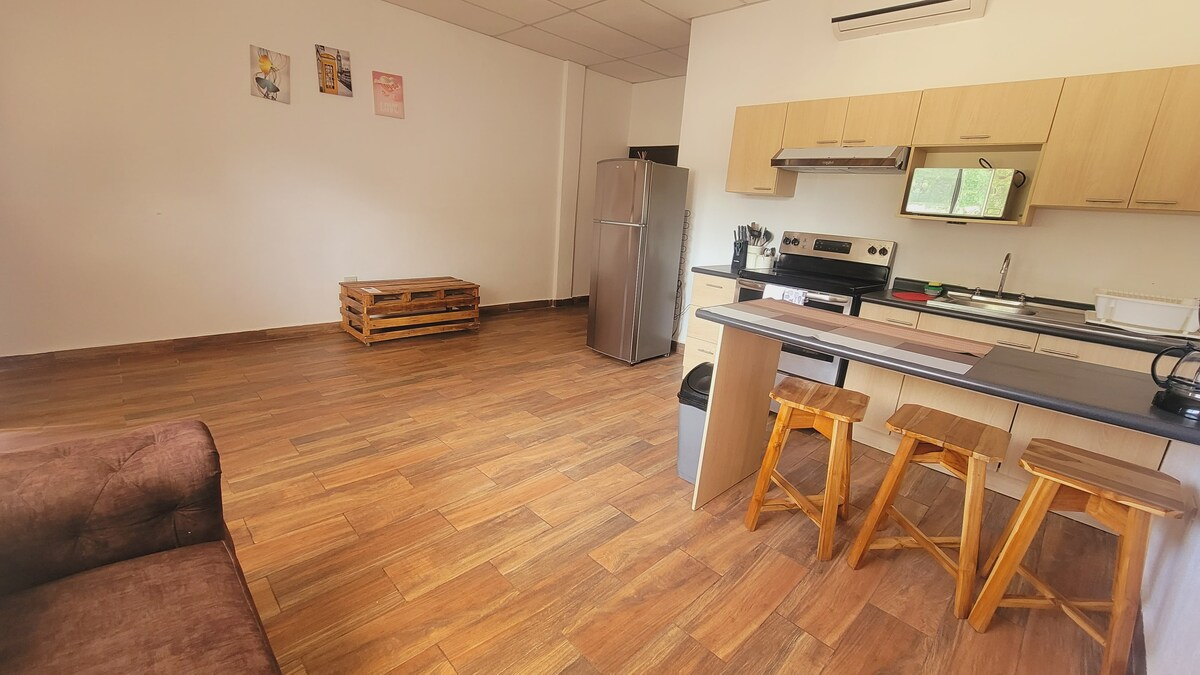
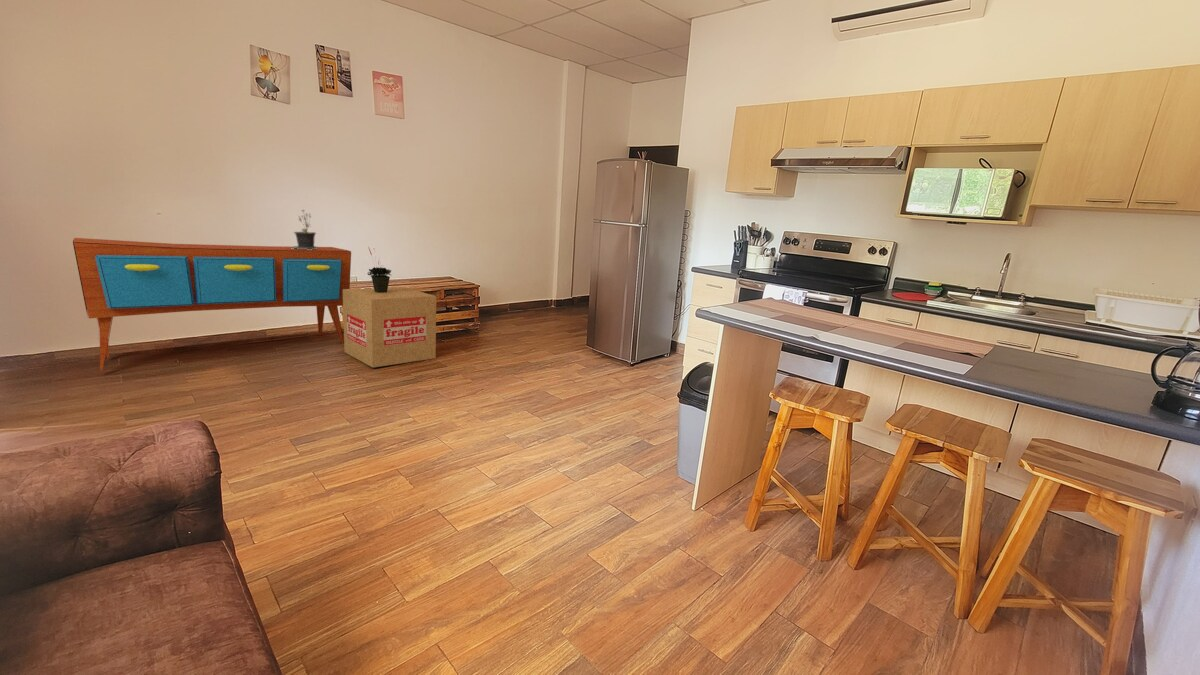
+ potted plant [366,246,392,293]
+ sideboard [72,237,352,372]
+ cardboard box [342,286,437,368]
+ potted plant [291,209,318,250]
